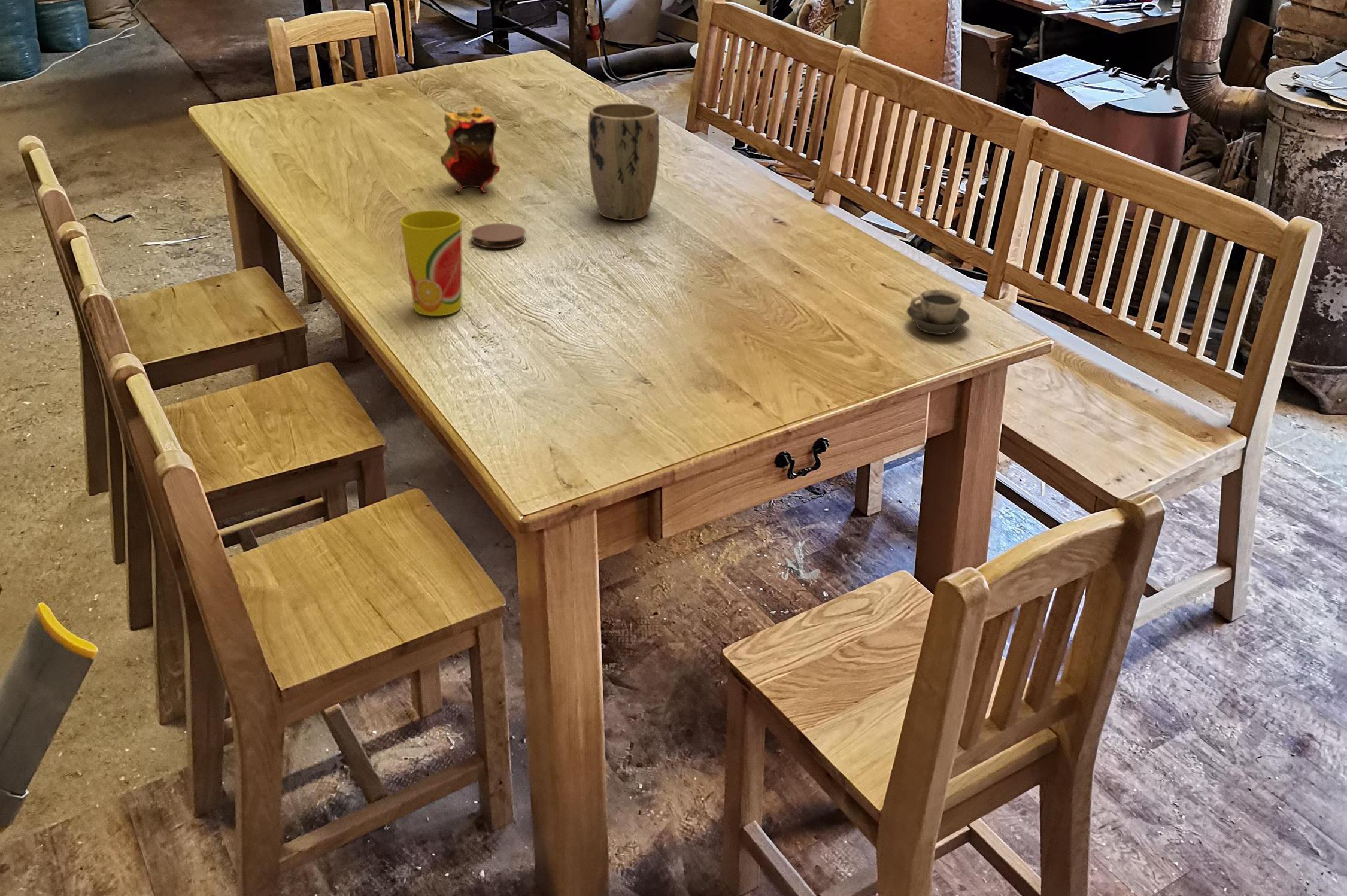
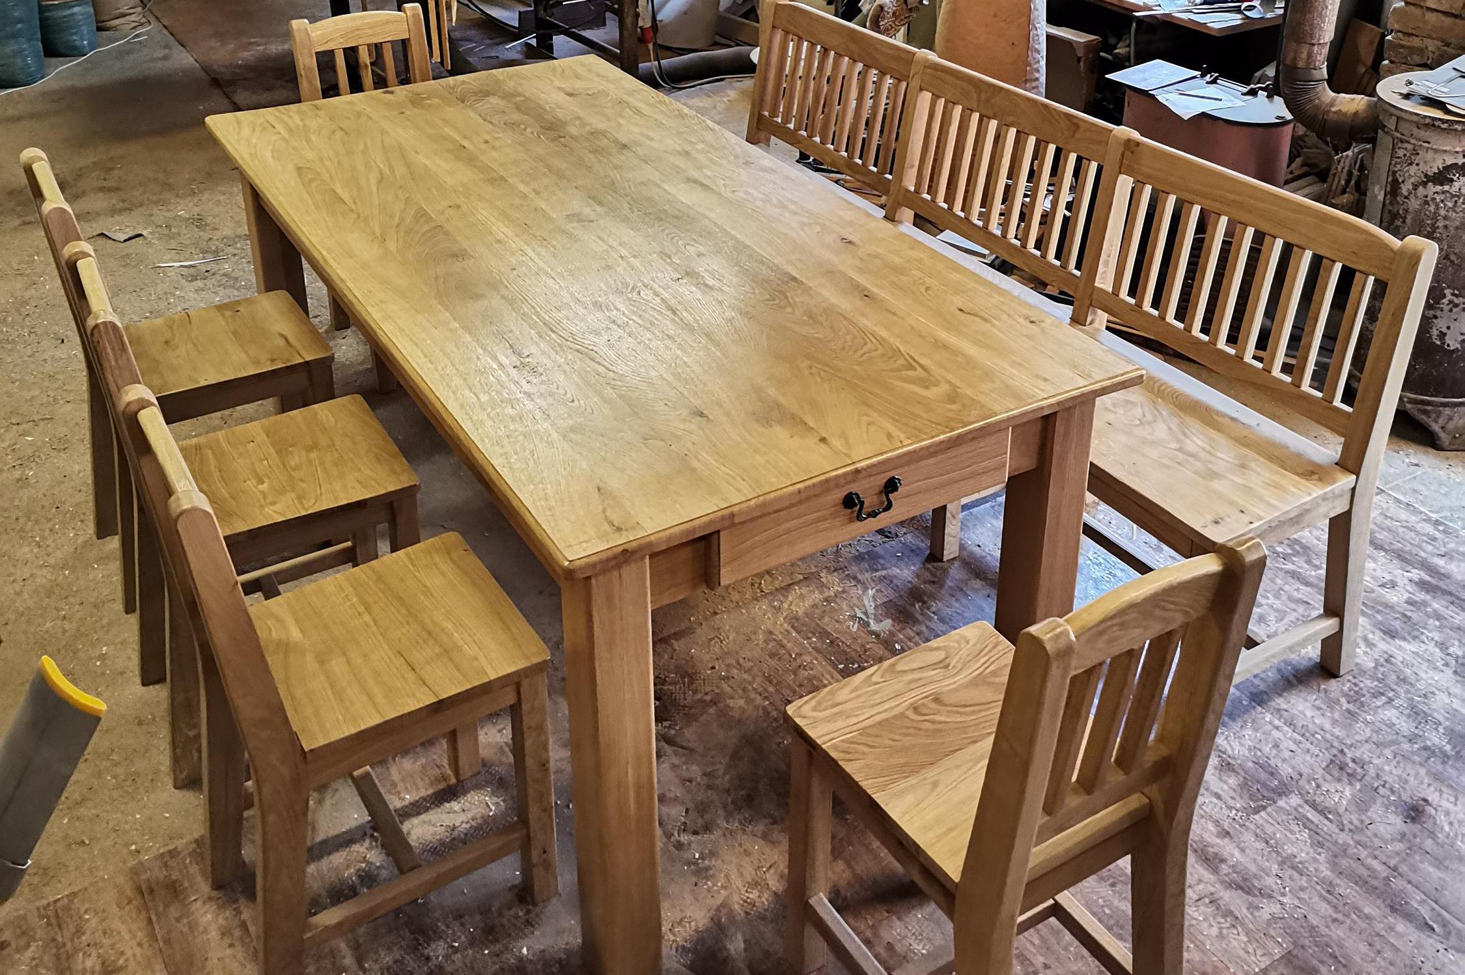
- plant pot [588,102,660,221]
- coaster [471,223,527,249]
- teapot [440,106,501,193]
- cup [906,289,970,335]
- cup [399,209,462,317]
